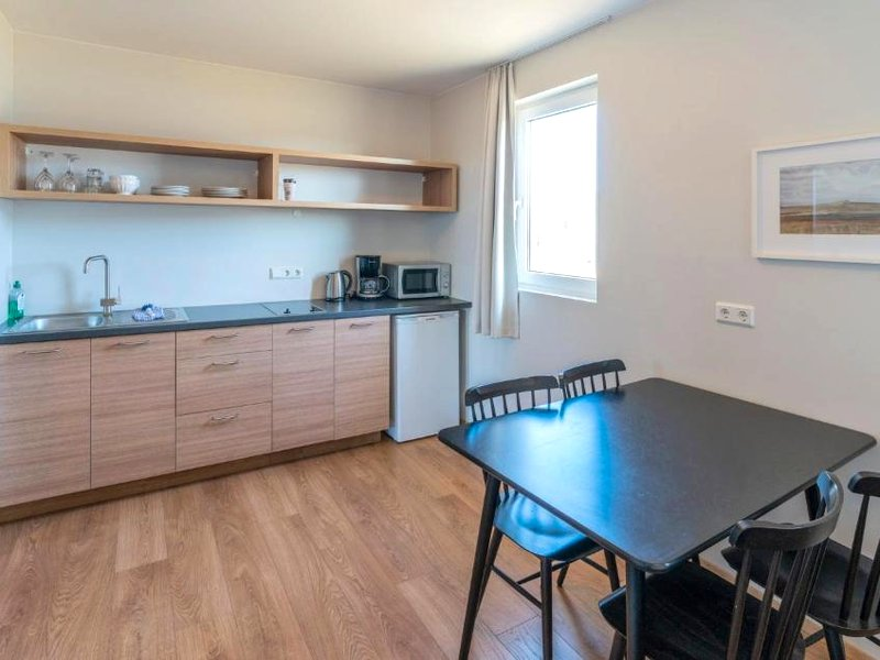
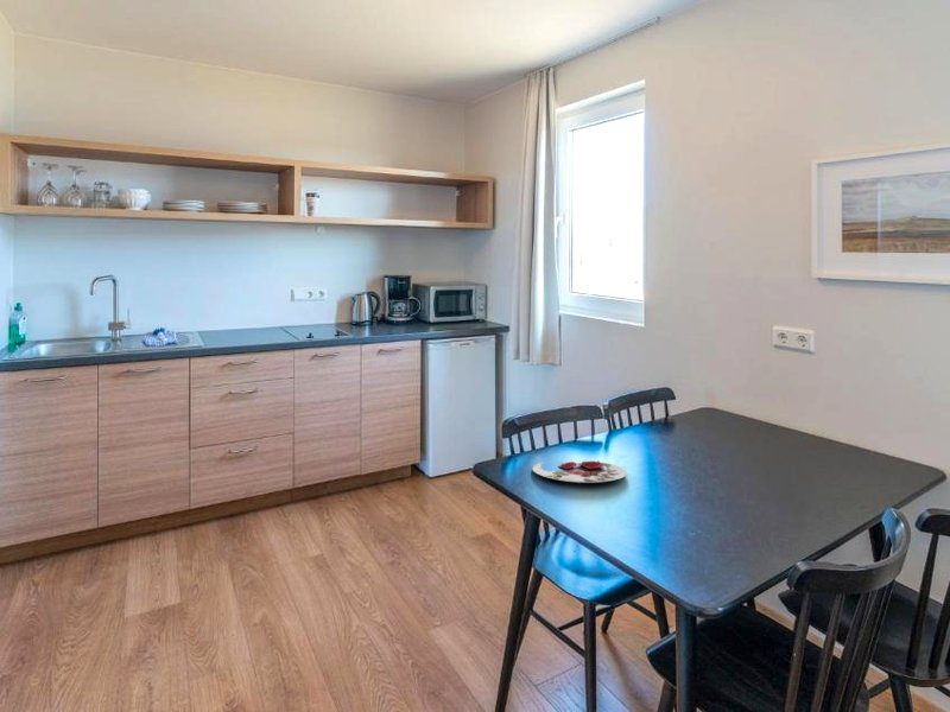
+ plate [531,459,628,484]
